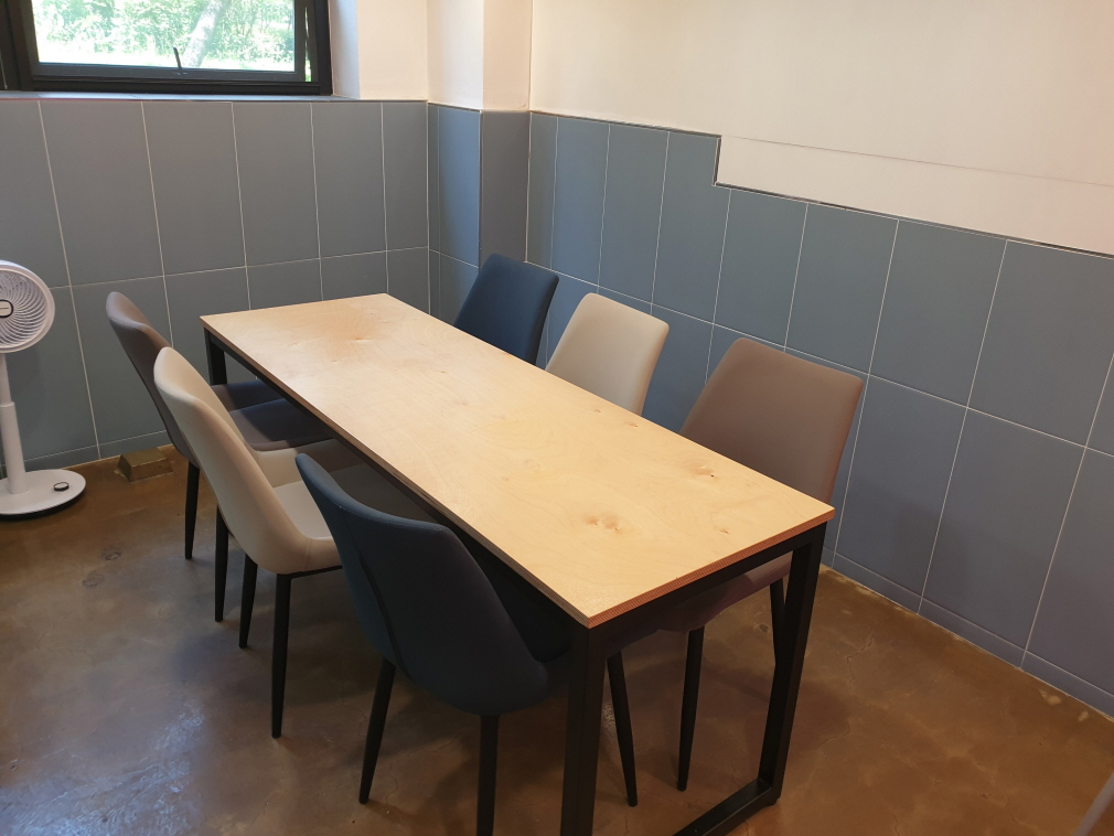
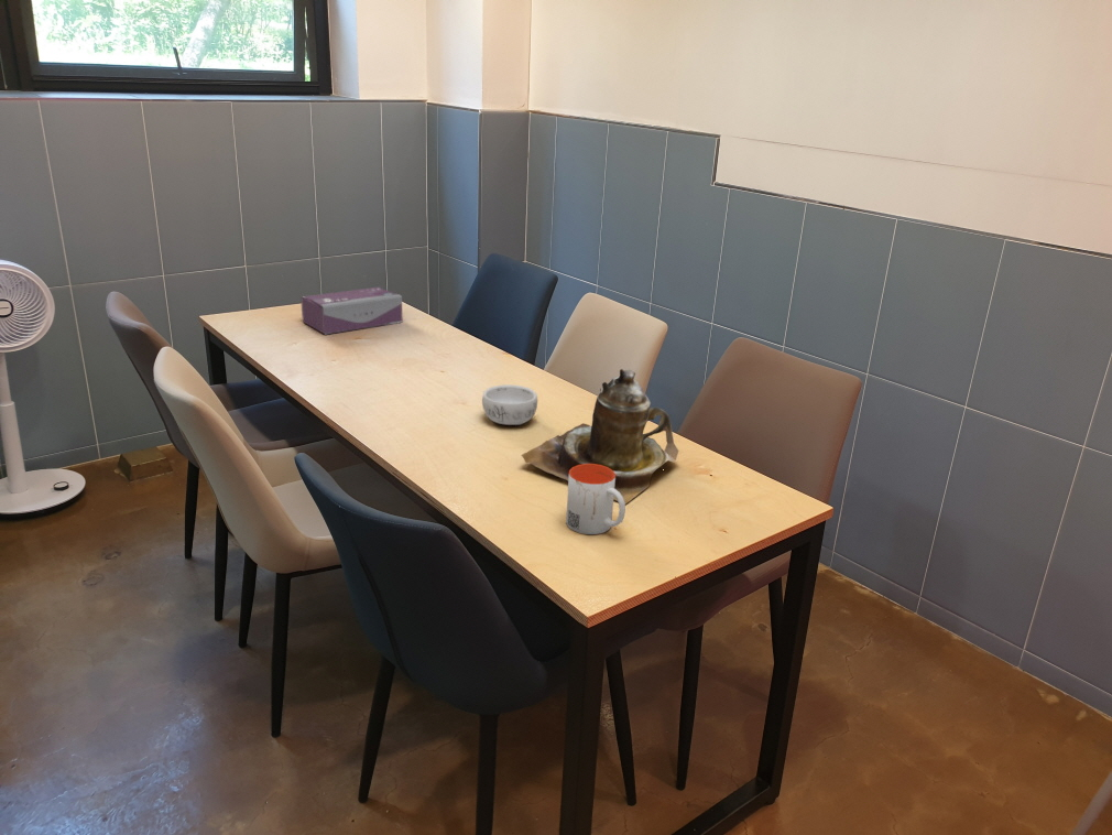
+ decorative bowl [481,383,538,426]
+ mug [565,464,626,535]
+ tissue box [299,285,403,335]
+ teapot [521,368,680,506]
